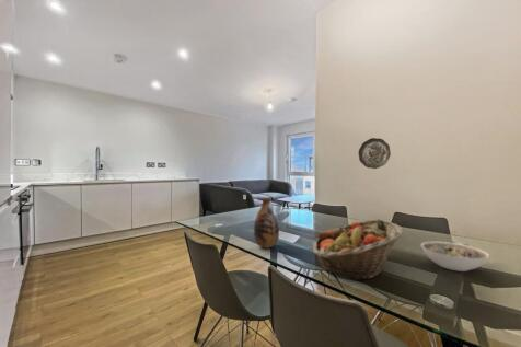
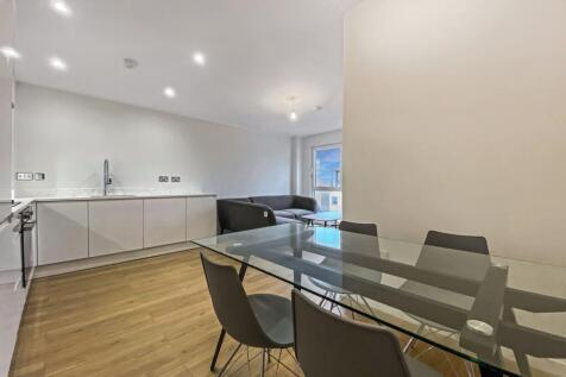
- bowl [420,241,490,273]
- vase [253,197,280,248]
- decorative plate [357,137,392,170]
- fruit basket [312,218,404,281]
